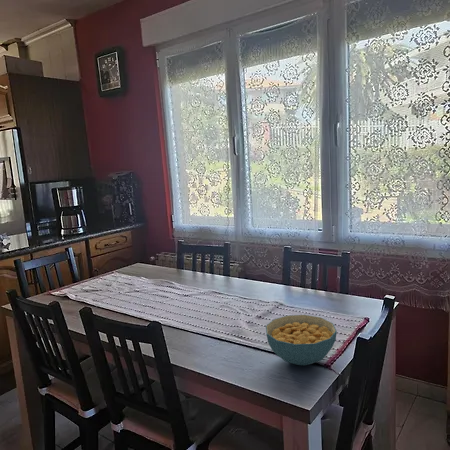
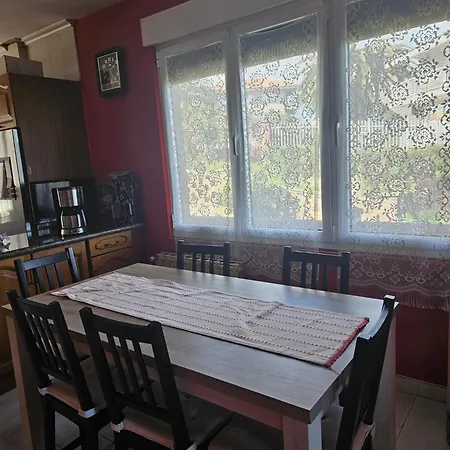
- cereal bowl [265,314,338,366]
